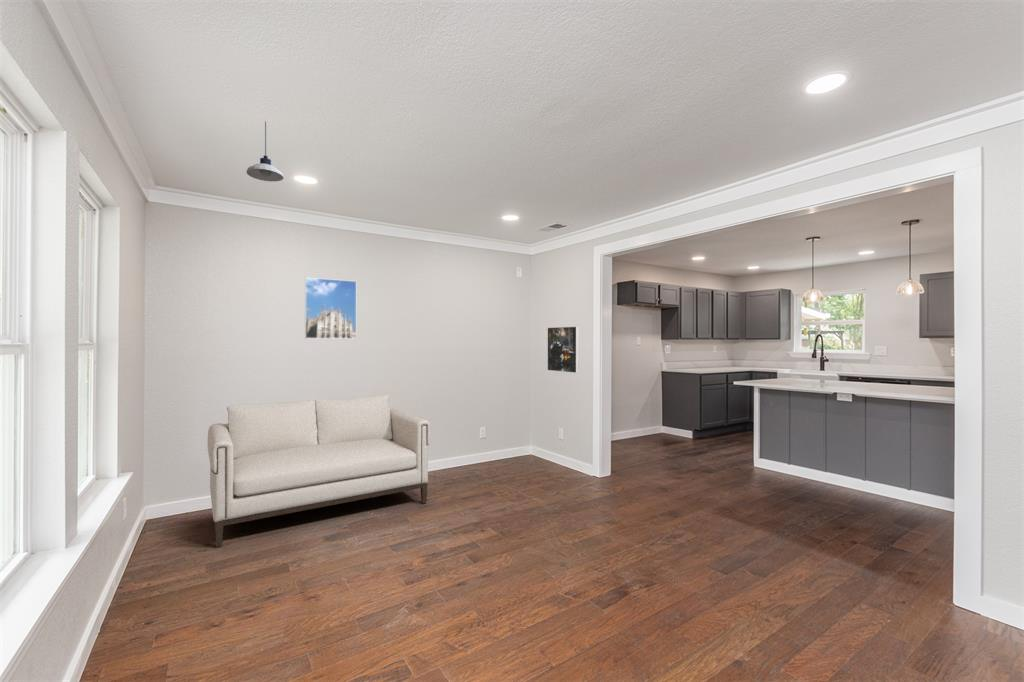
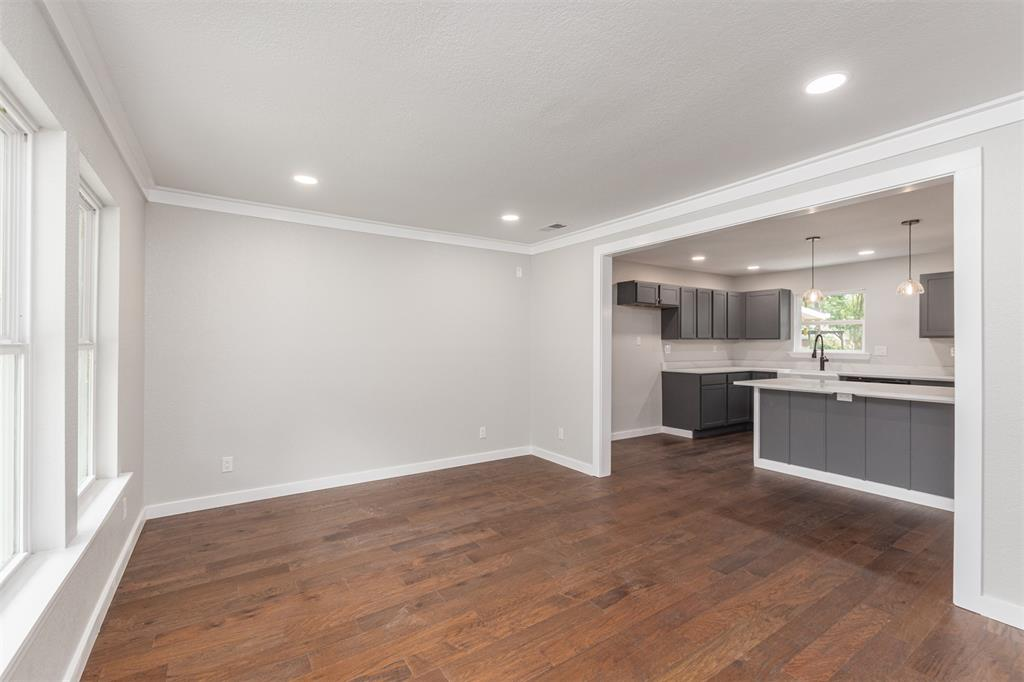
- pendant light [246,120,285,182]
- sofa [207,394,431,548]
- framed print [304,277,357,340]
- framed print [547,326,579,374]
